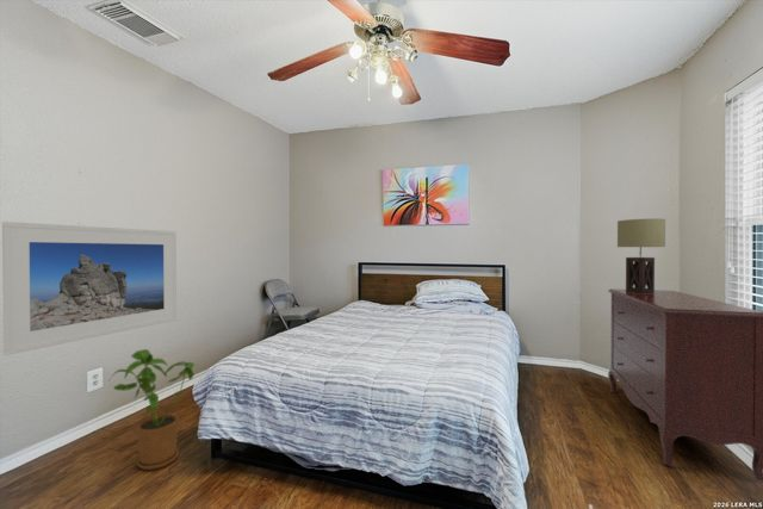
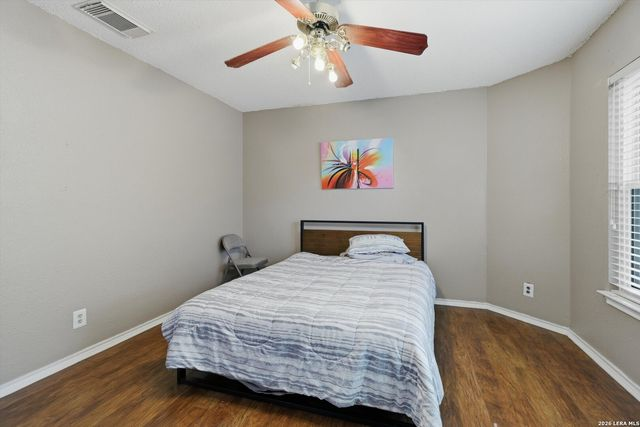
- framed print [1,221,178,356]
- house plant [108,348,196,471]
- dresser [607,287,763,482]
- table lamp [616,217,666,293]
